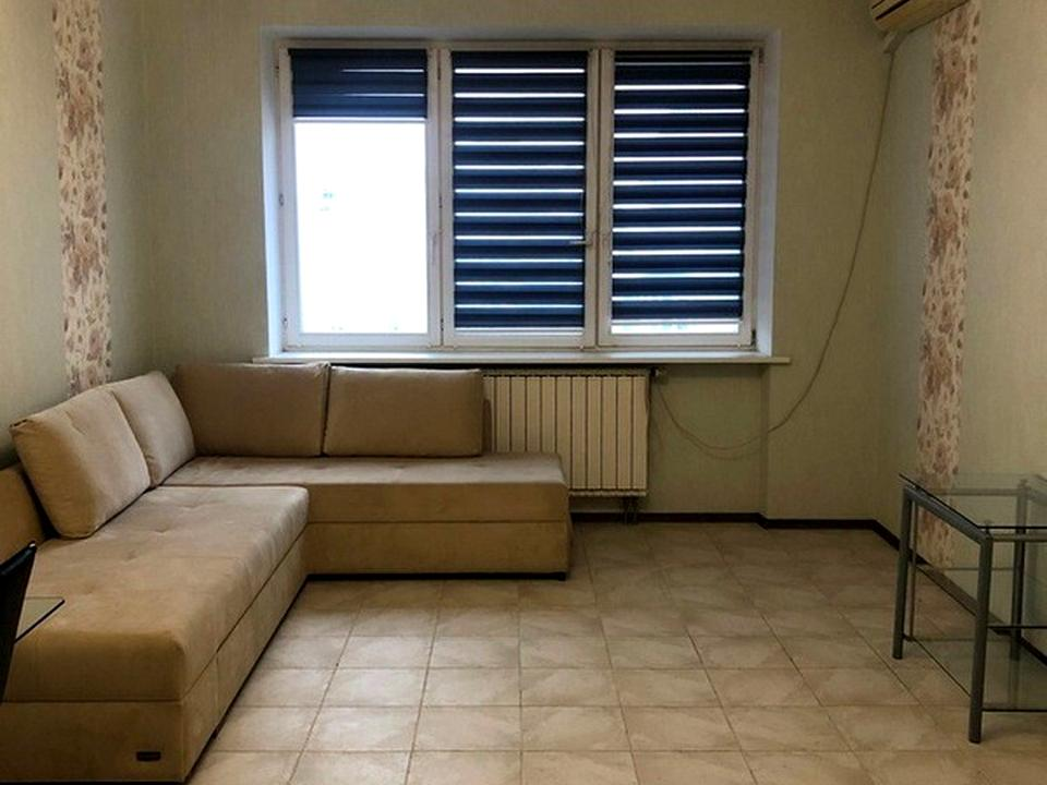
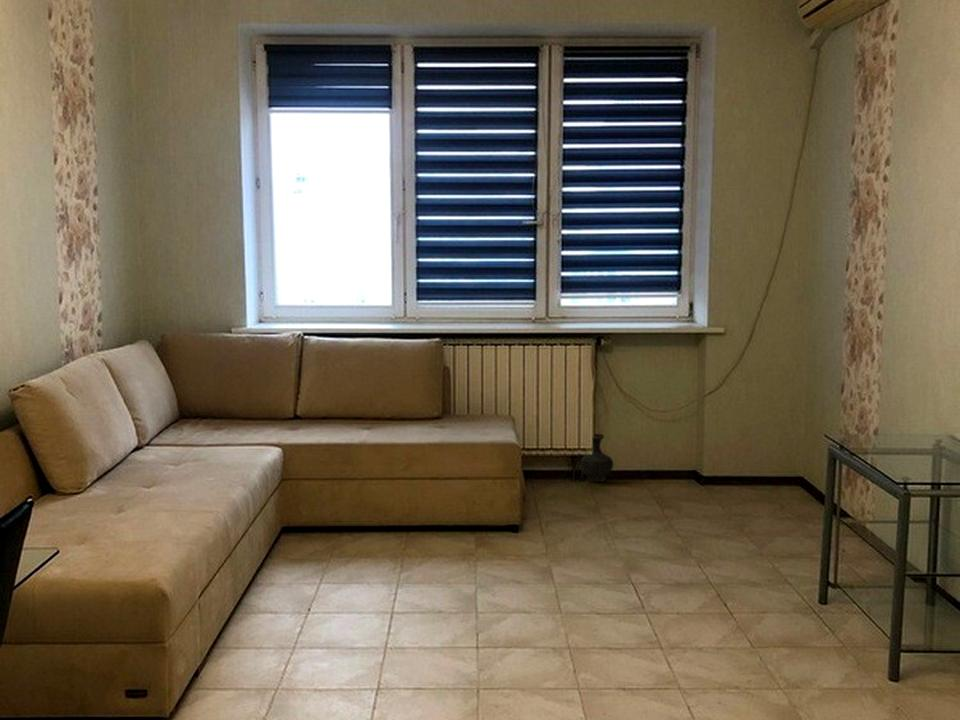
+ ceramic jug [579,433,614,483]
